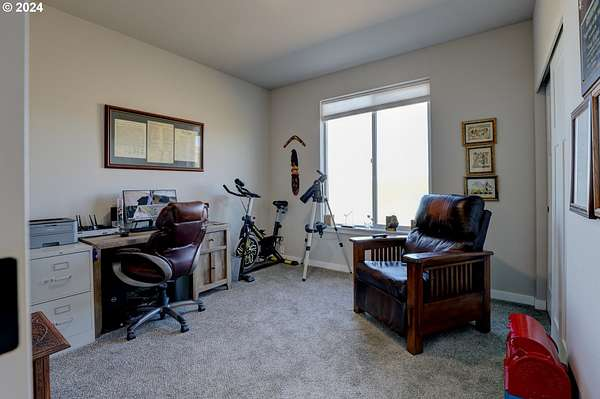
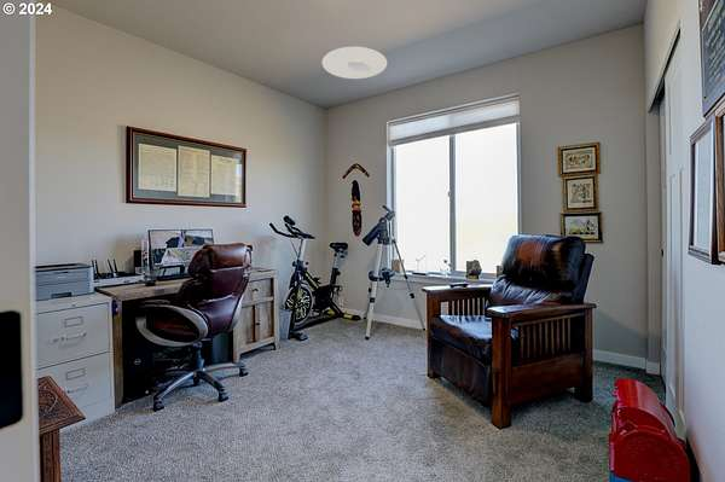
+ ceiling light [321,46,388,80]
